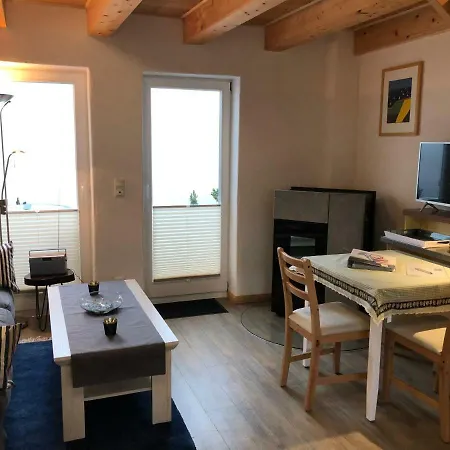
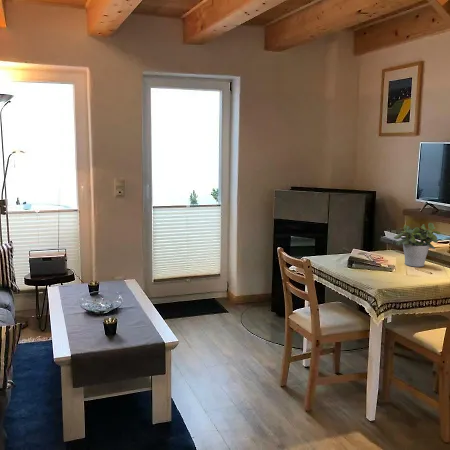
+ potted plant [393,222,442,268]
